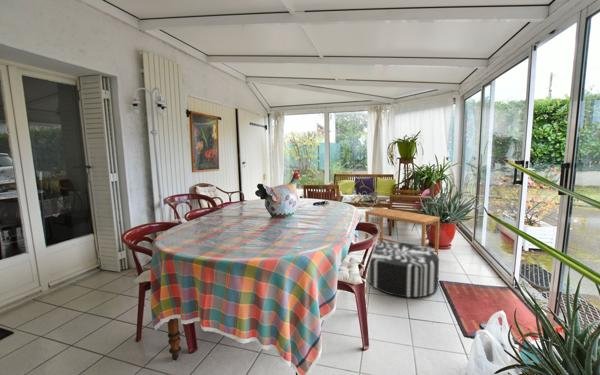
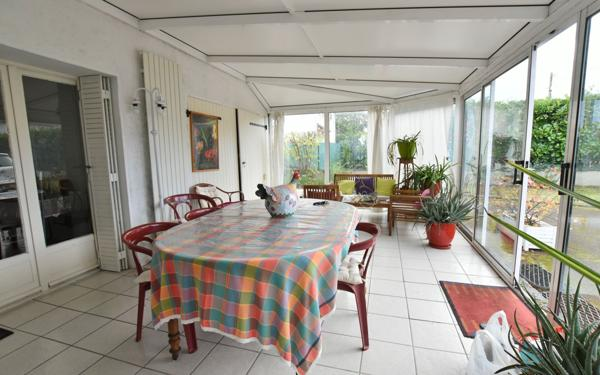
- pouf [365,241,440,298]
- side table [364,207,441,256]
